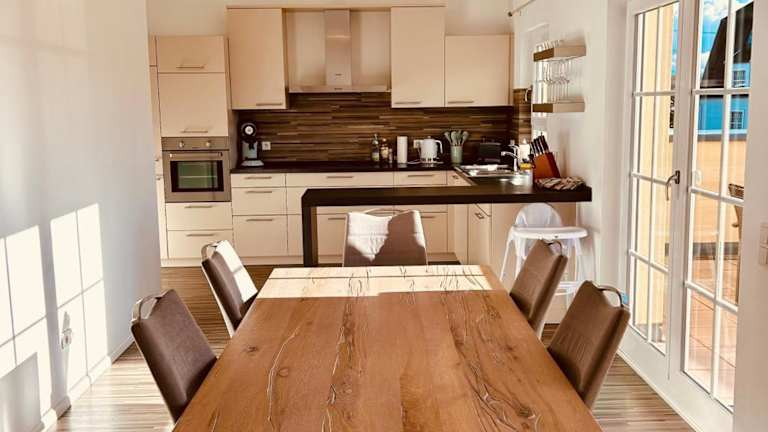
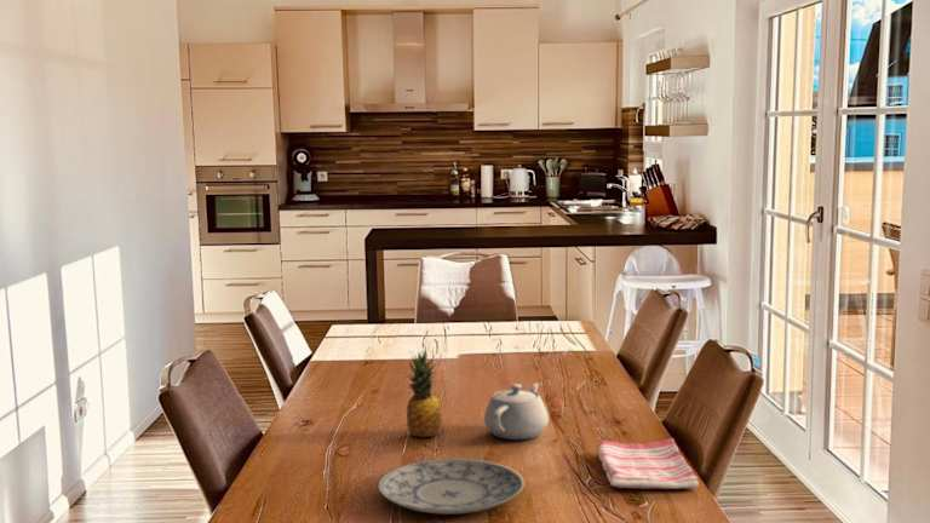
+ plate [377,458,526,516]
+ dish towel [597,437,700,490]
+ teapot [483,381,550,441]
+ fruit [404,349,443,438]
